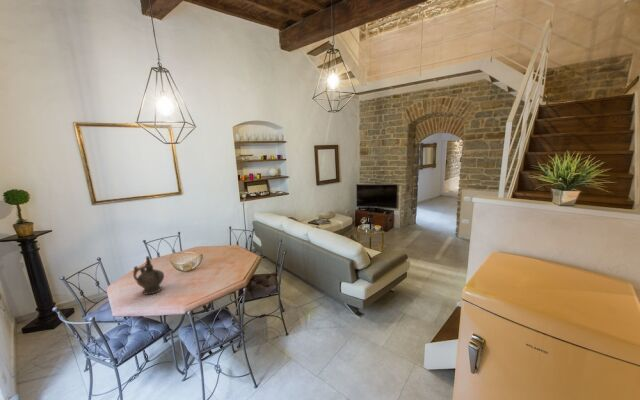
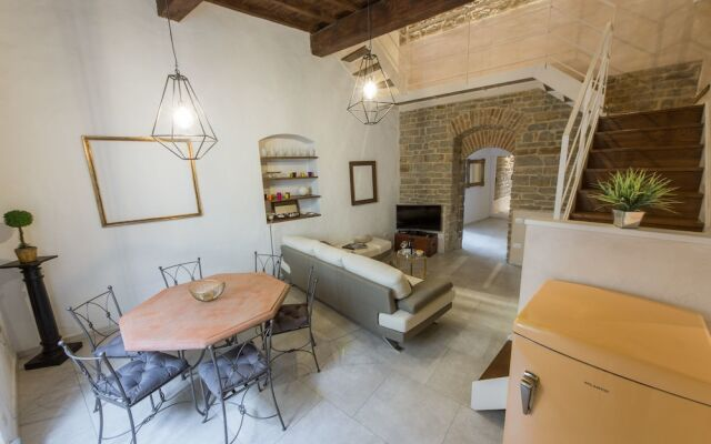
- ceremonial vessel [132,255,165,296]
